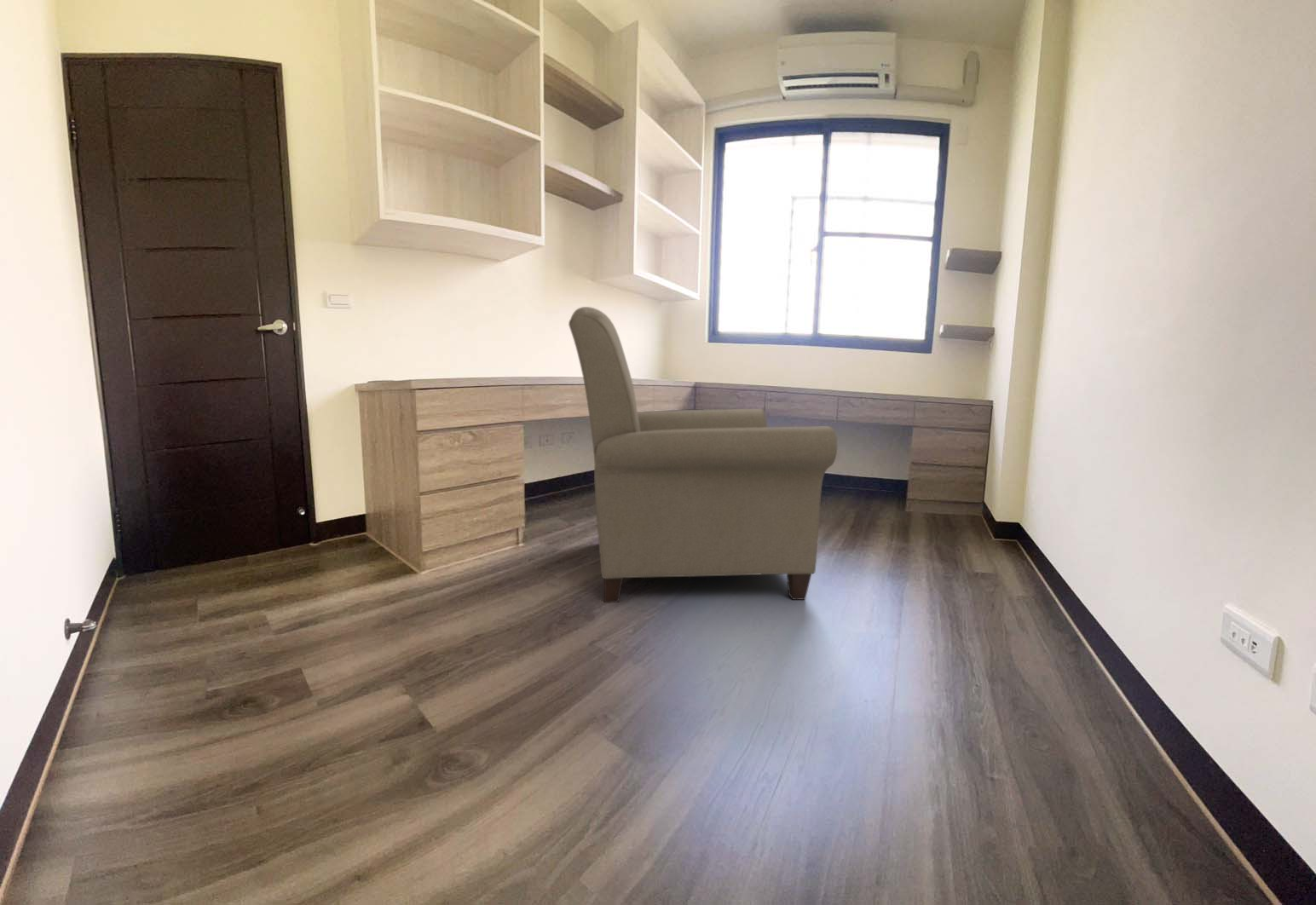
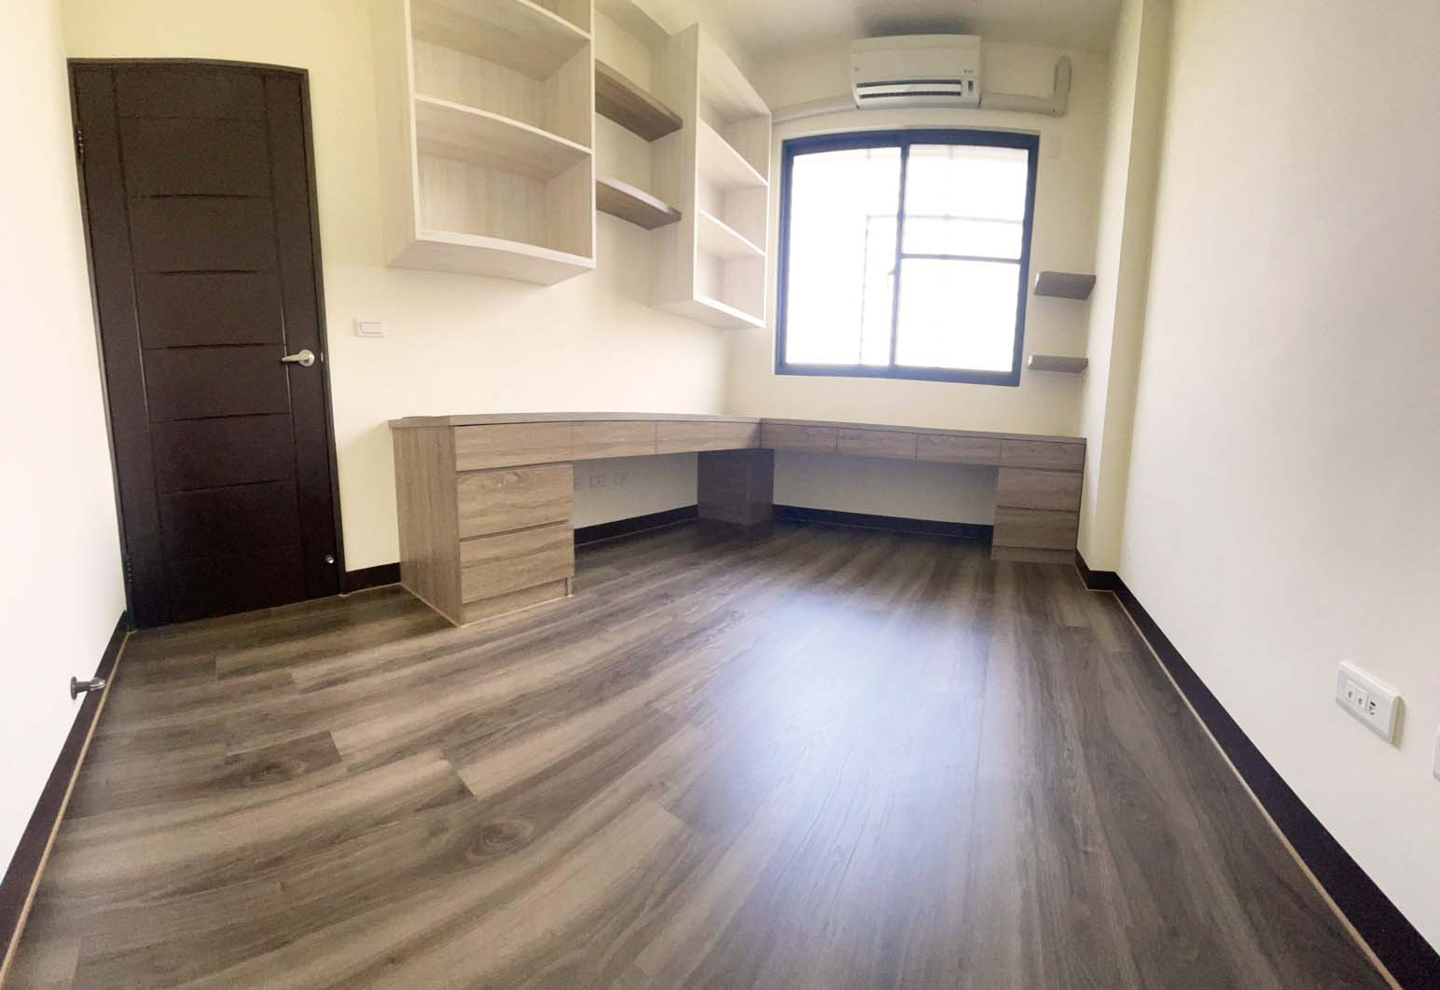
- chair [568,306,838,603]
